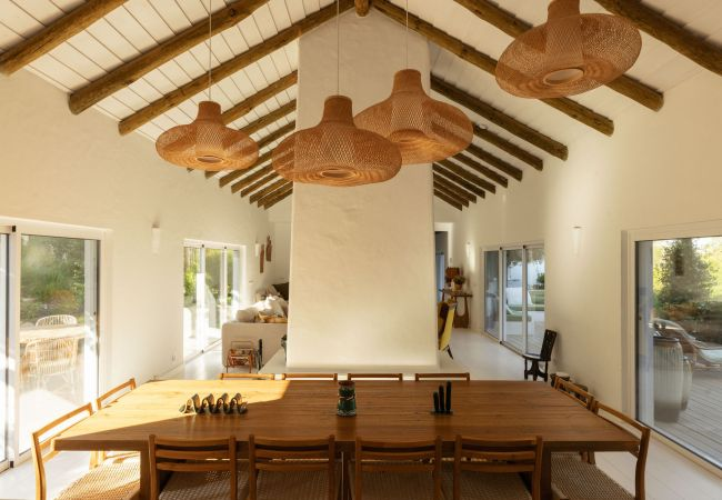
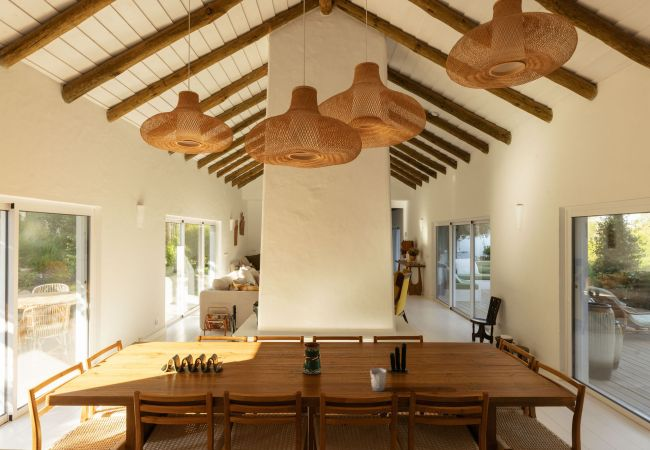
+ cup [369,367,387,392]
